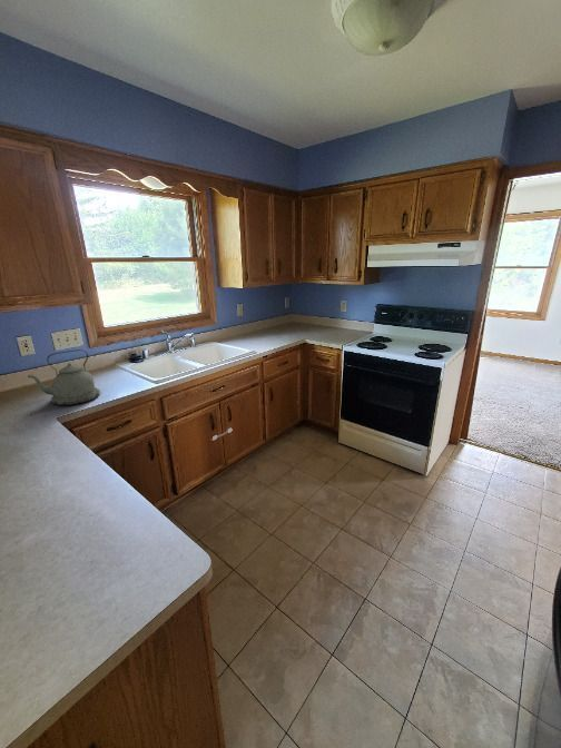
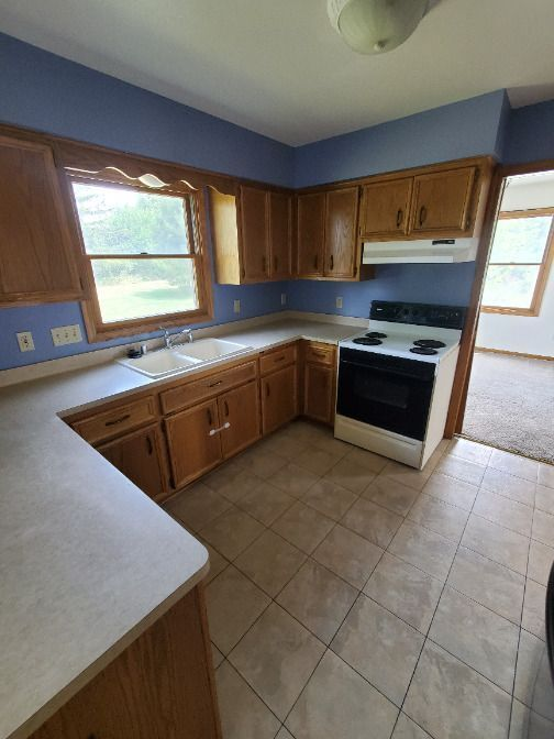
- kettle [27,348,101,406]
